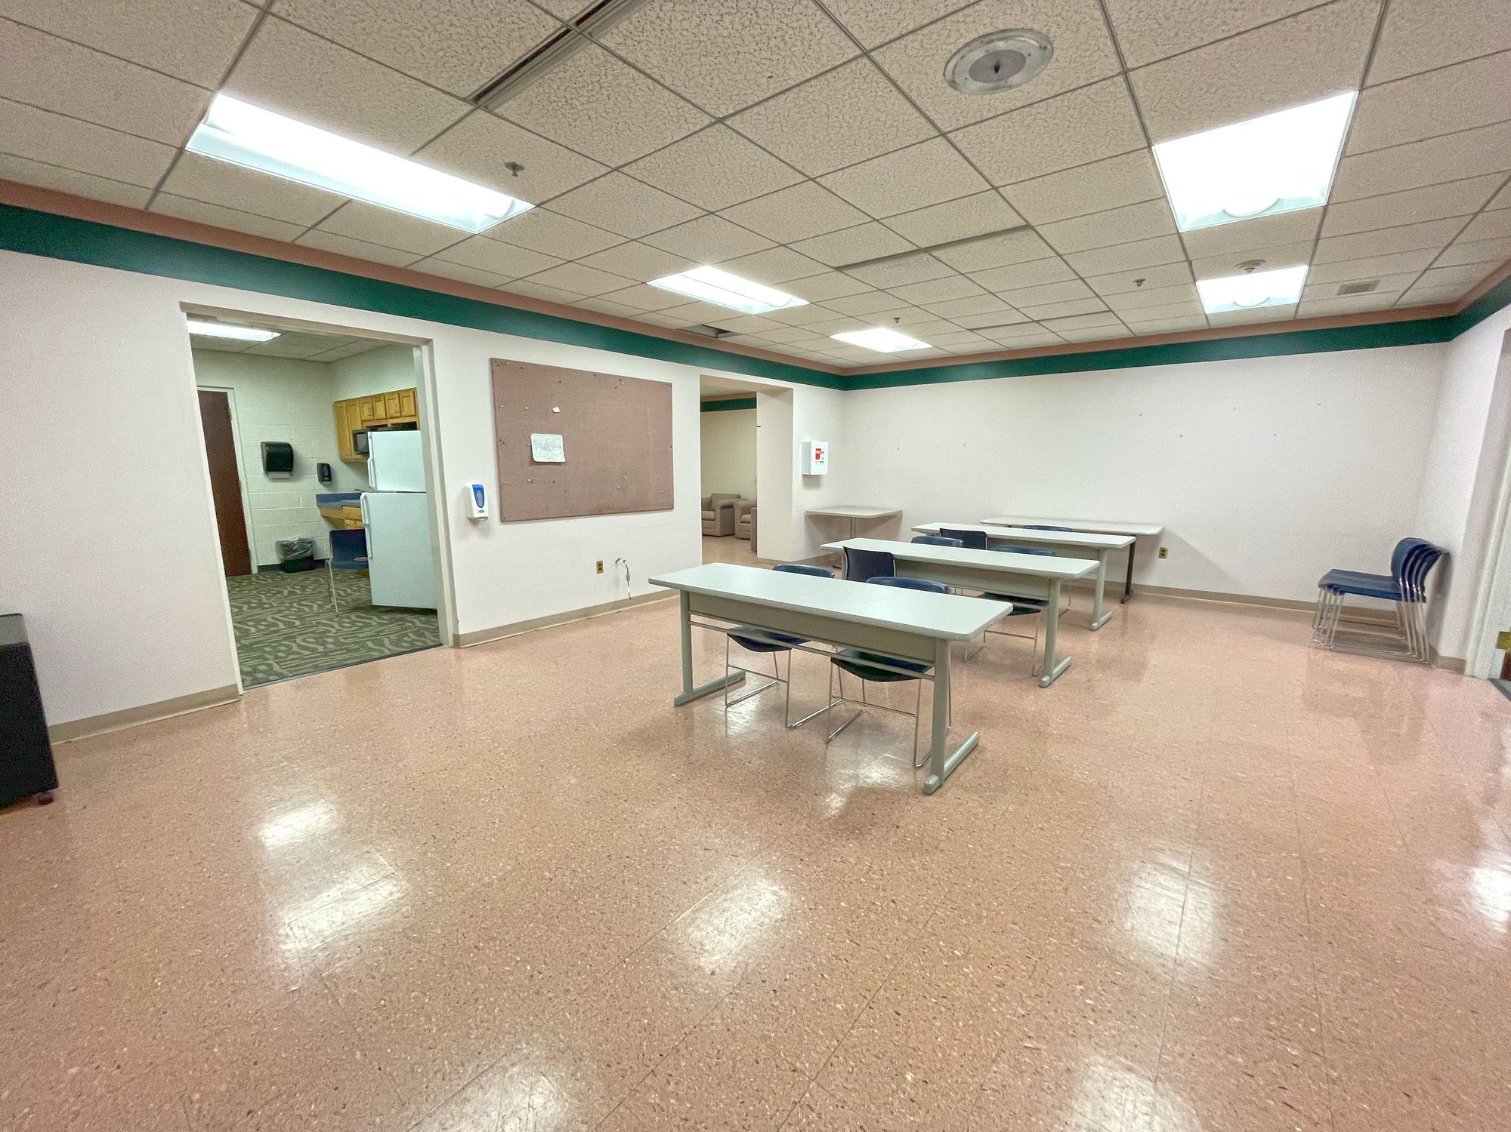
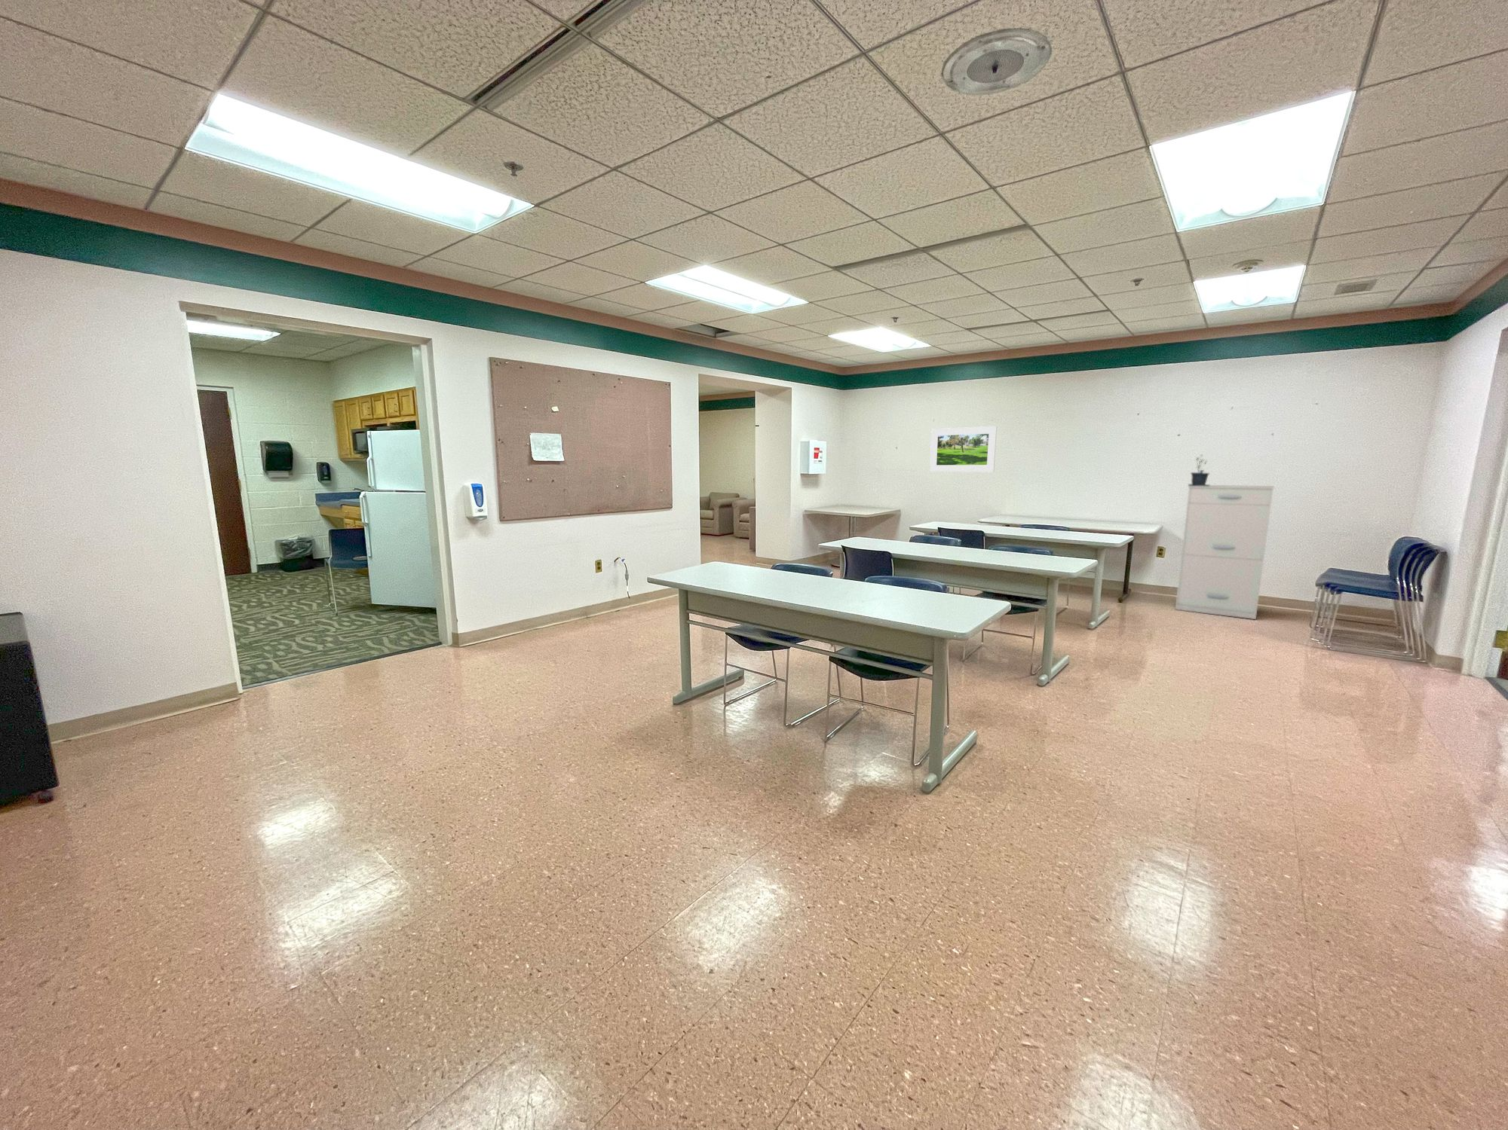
+ filing cabinet [1174,484,1275,620]
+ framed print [929,426,997,472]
+ potted plant [1187,453,1211,487]
